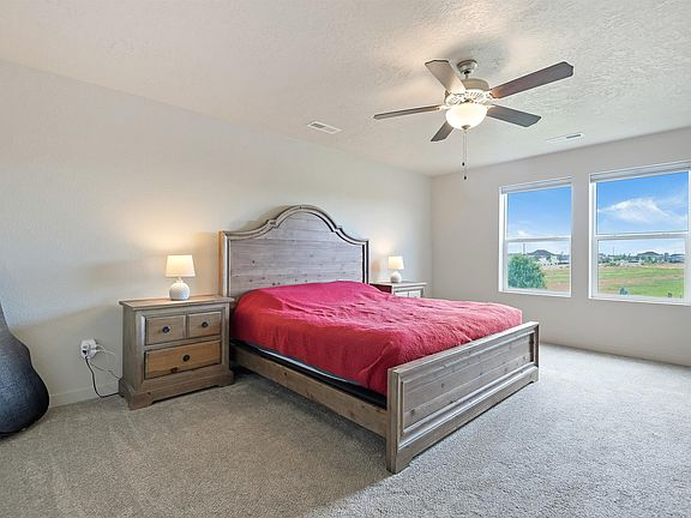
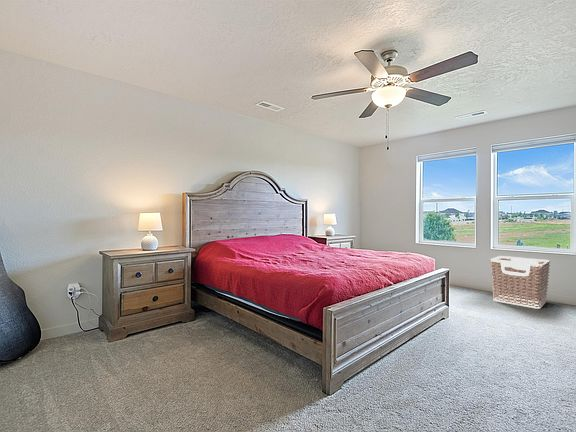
+ clothes hamper [490,255,551,310]
